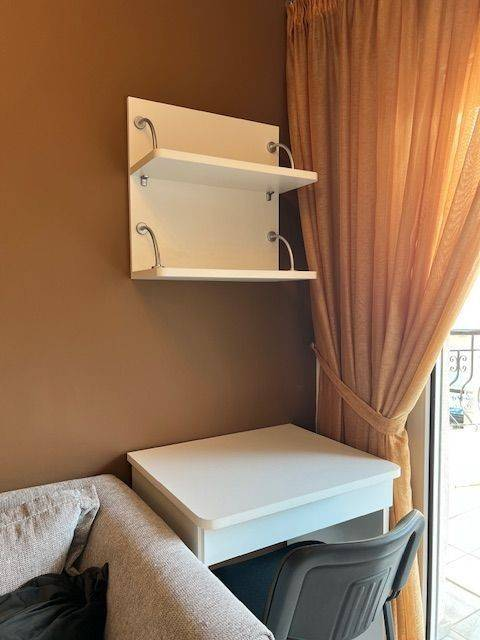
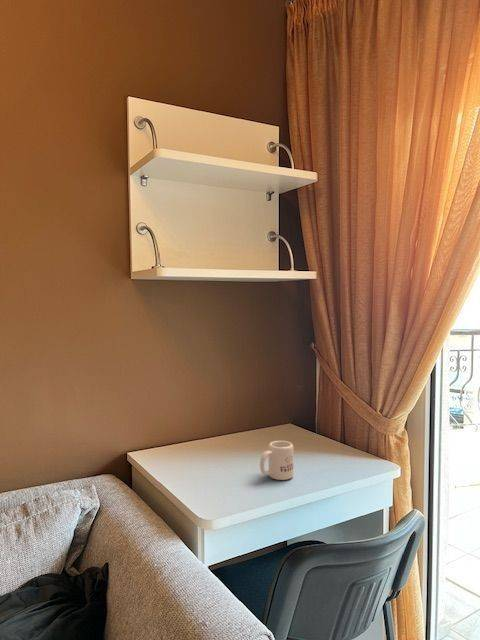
+ mug [259,440,294,481]
